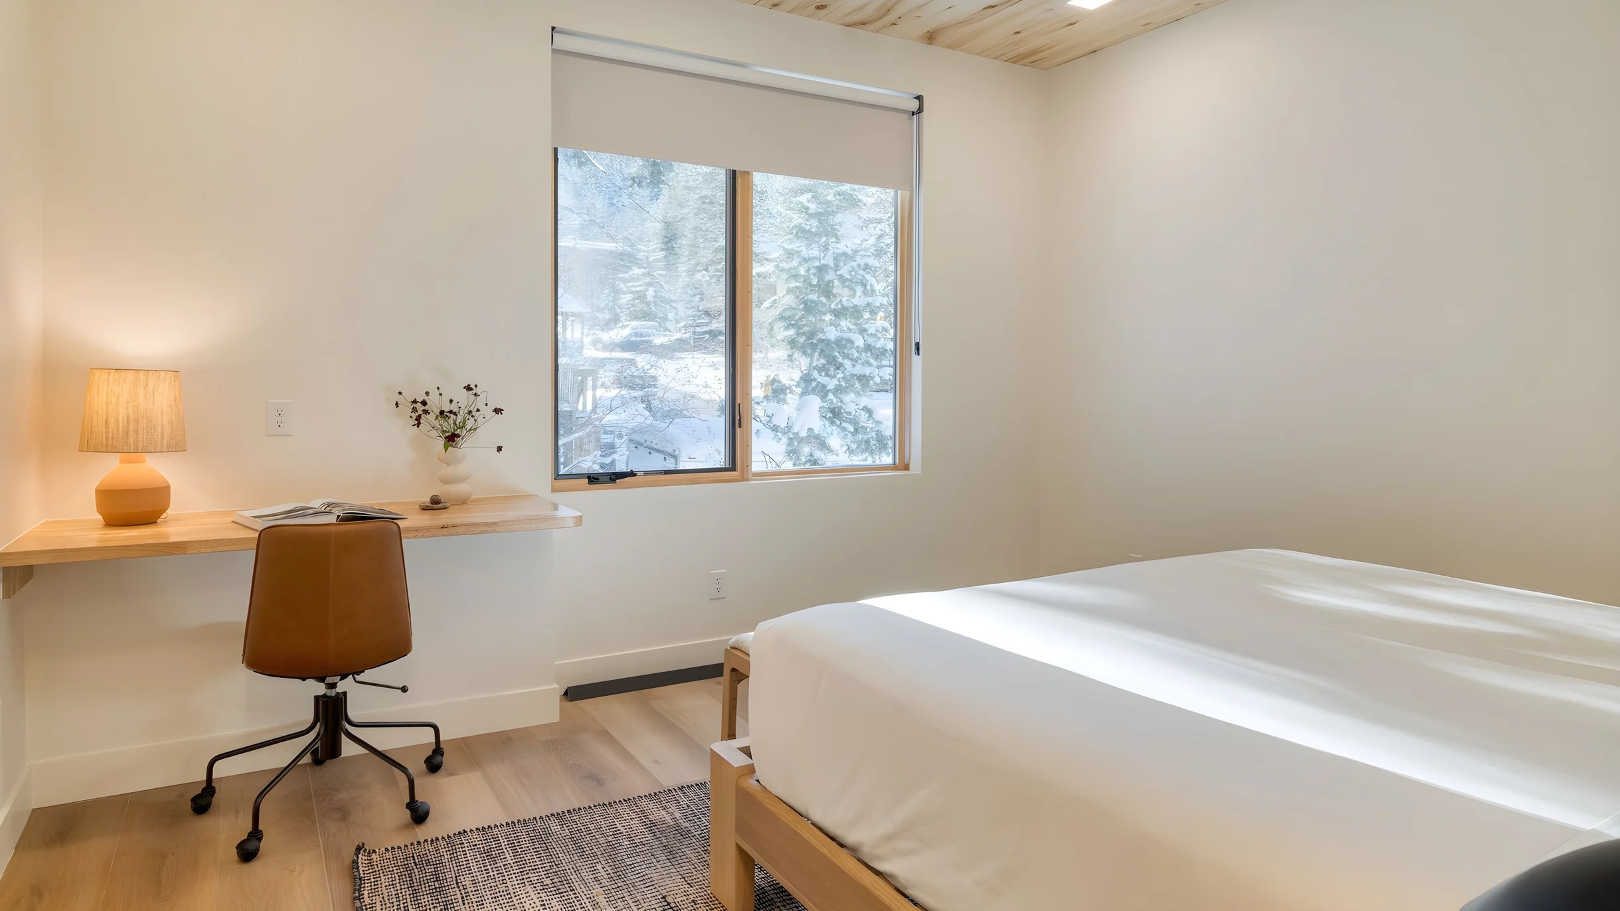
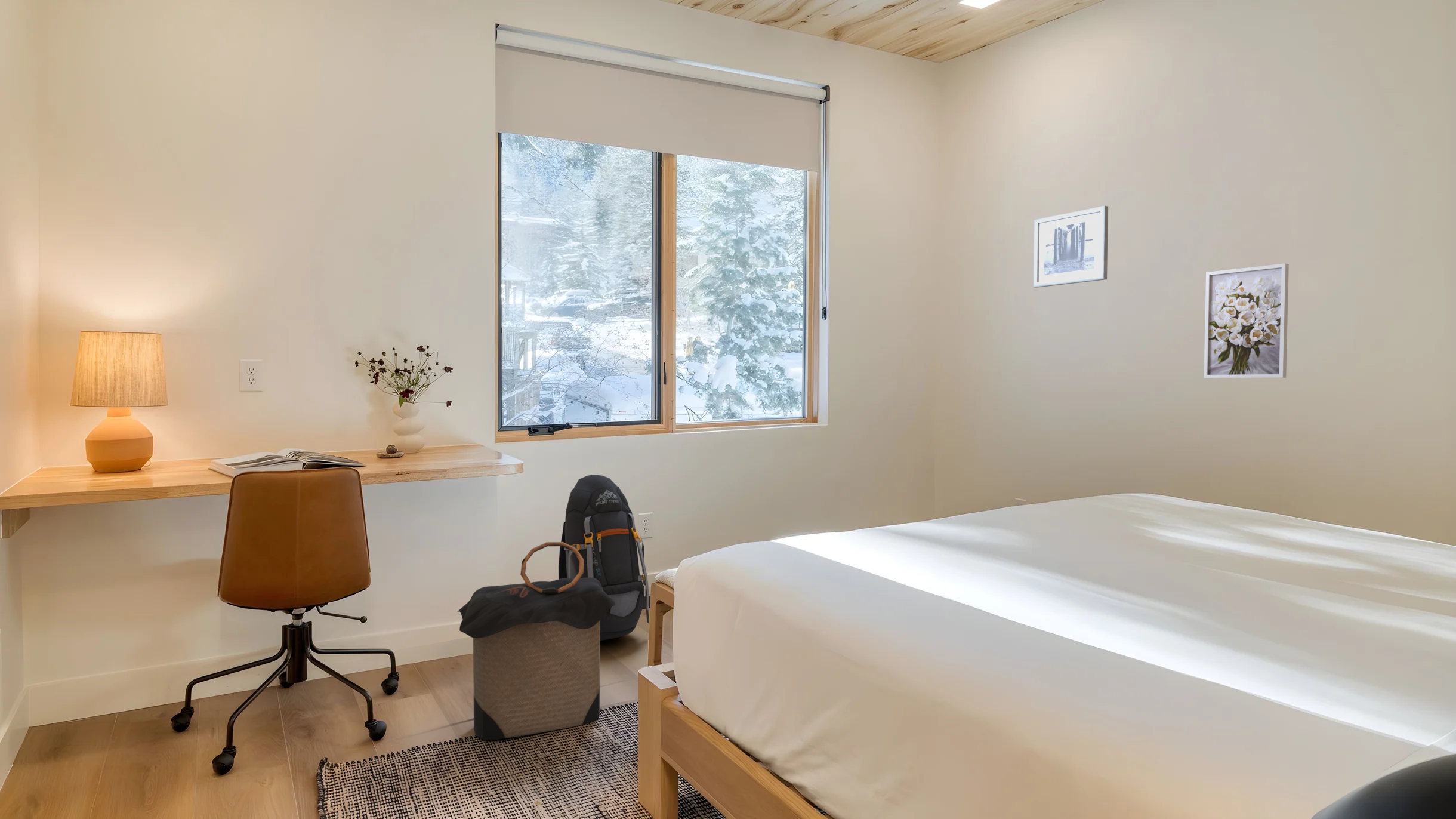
+ backpack [558,474,650,641]
+ wall art [1204,263,1290,378]
+ wall art [1032,205,1109,288]
+ laundry hamper [456,541,615,740]
